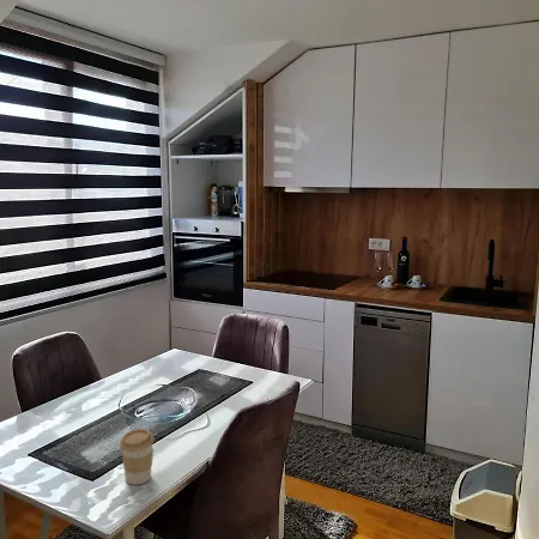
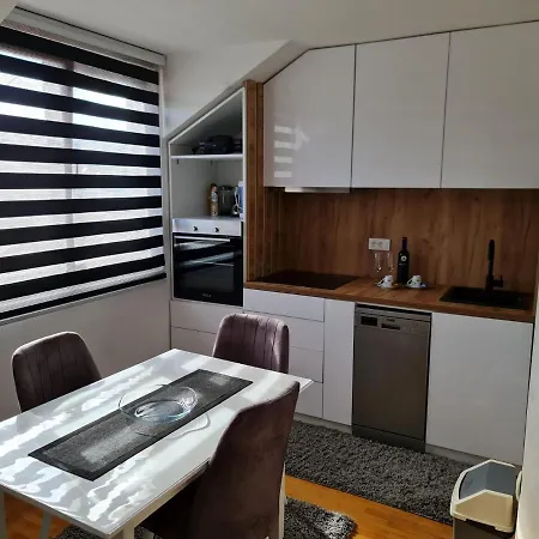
- coffee cup [119,428,156,485]
